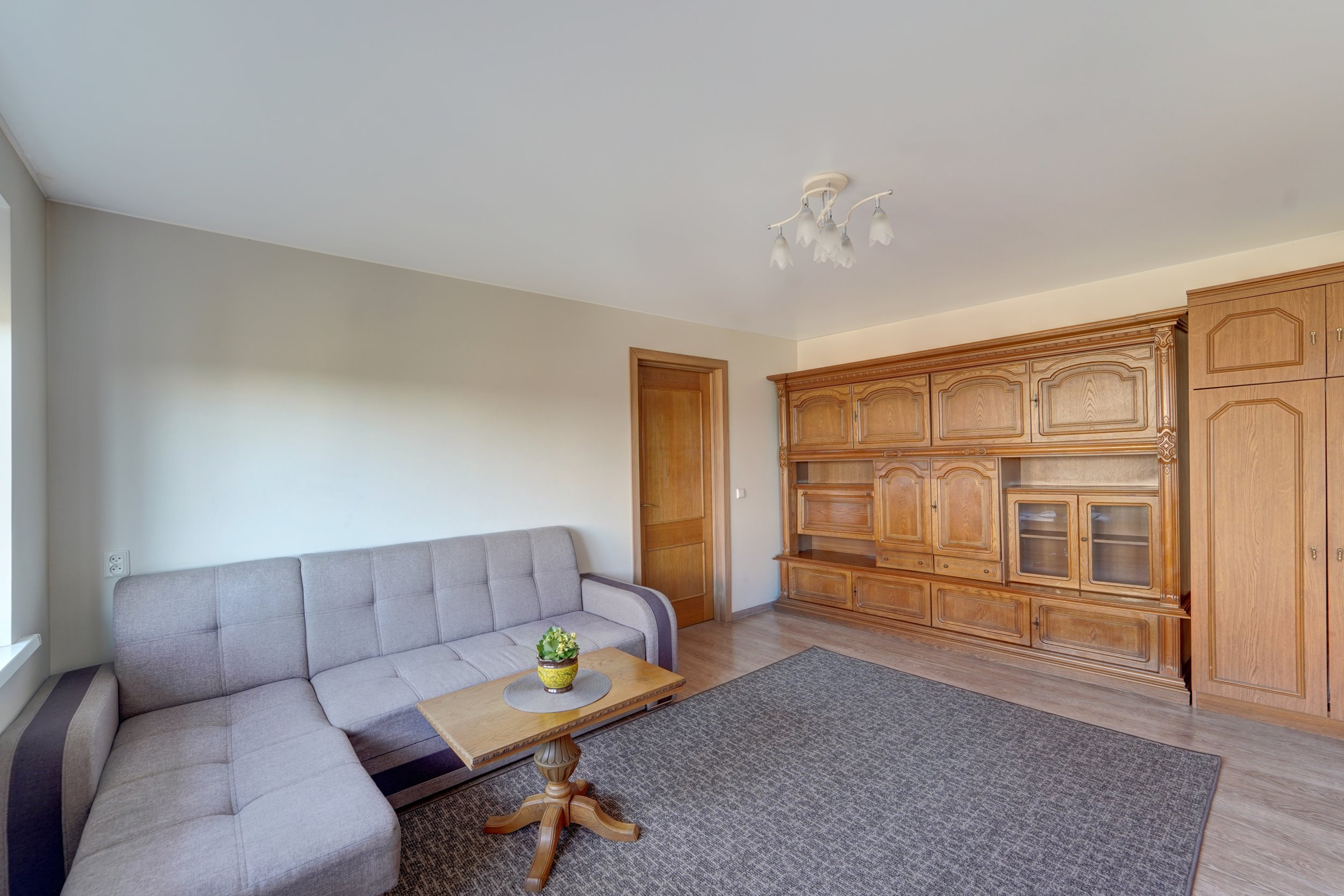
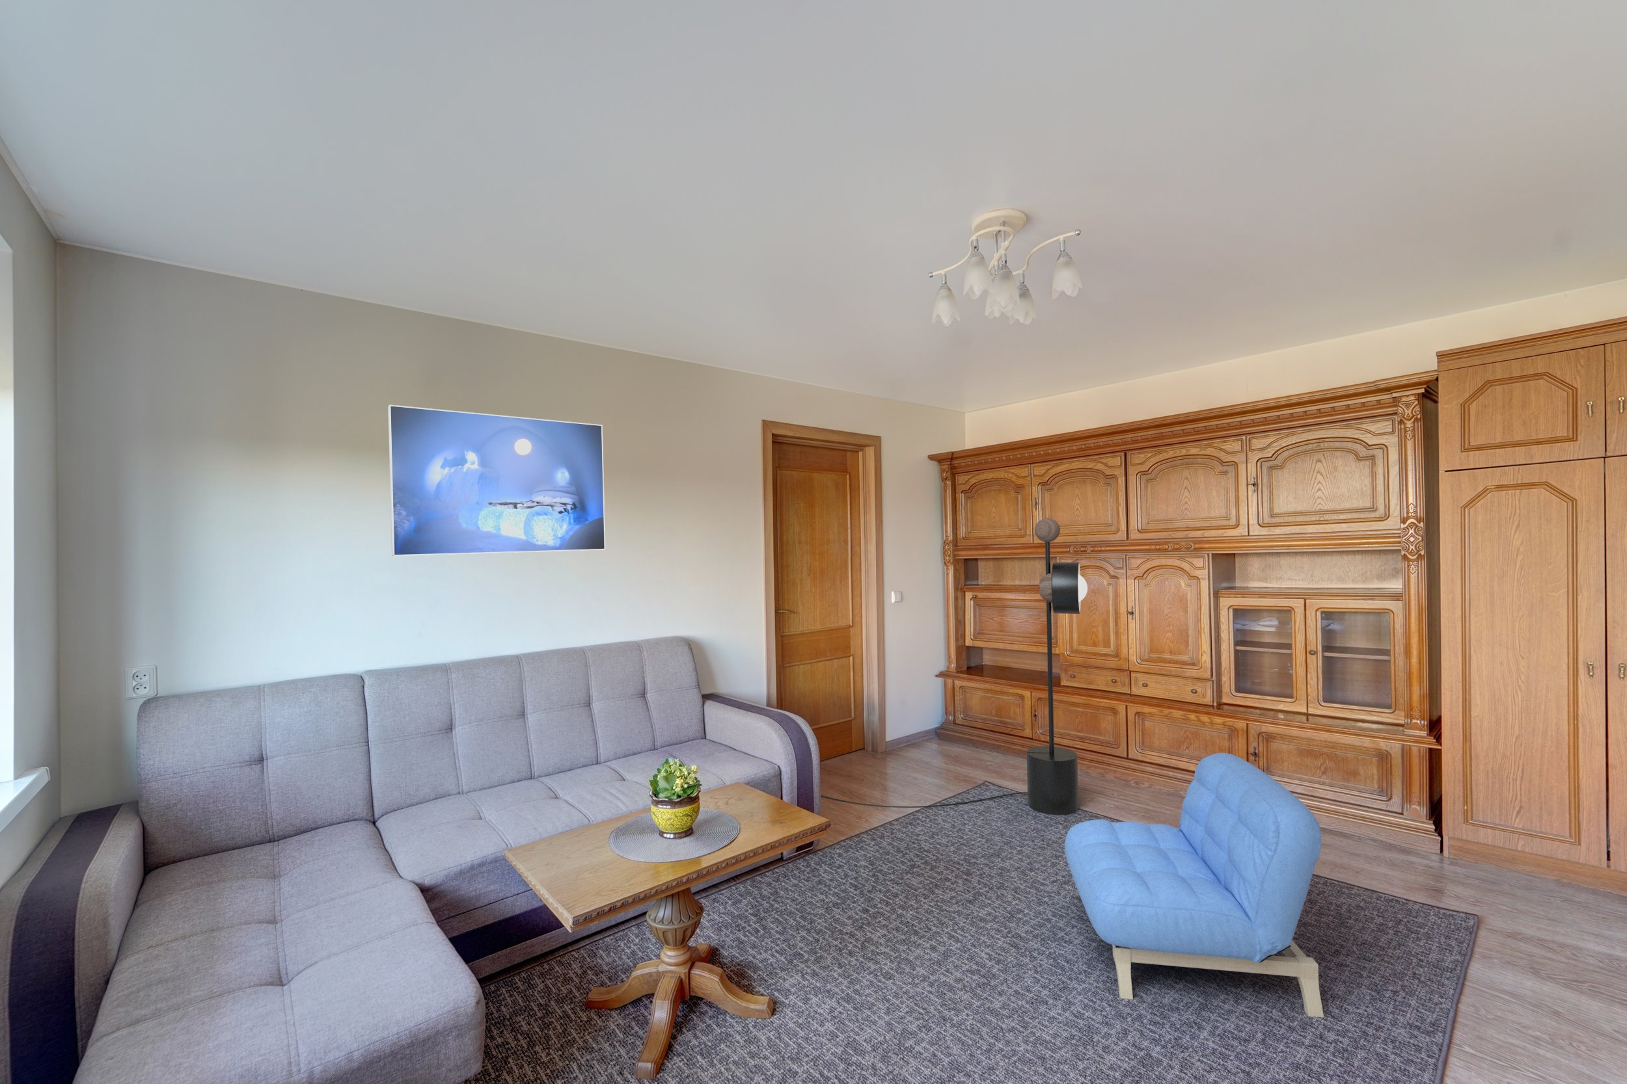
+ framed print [387,404,606,557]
+ floor lamp [821,518,1088,817]
+ armchair [1064,753,1324,1017]
